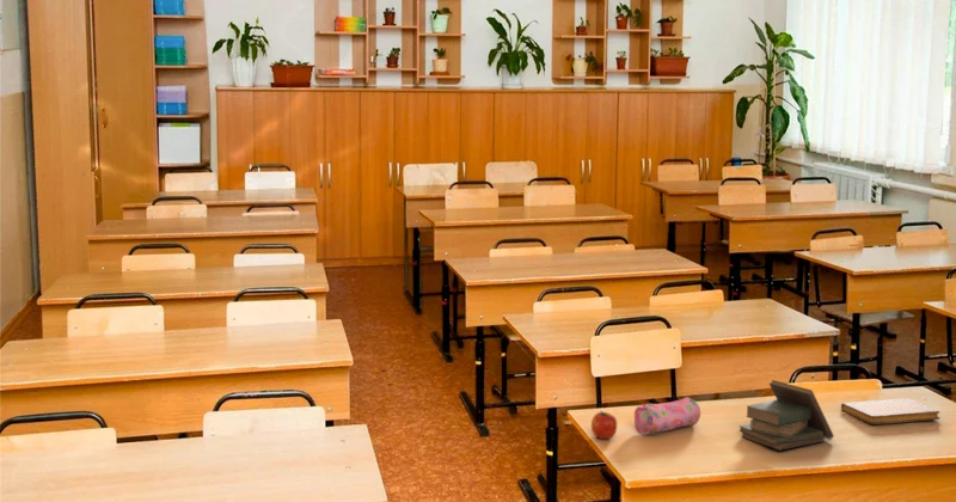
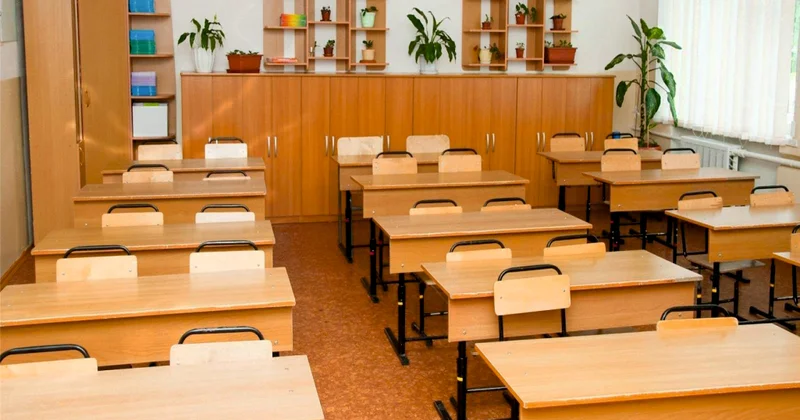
- notebook [840,397,940,426]
- apple [590,410,618,440]
- pencil case [633,396,701,435]
- book [739,379,835,452]
